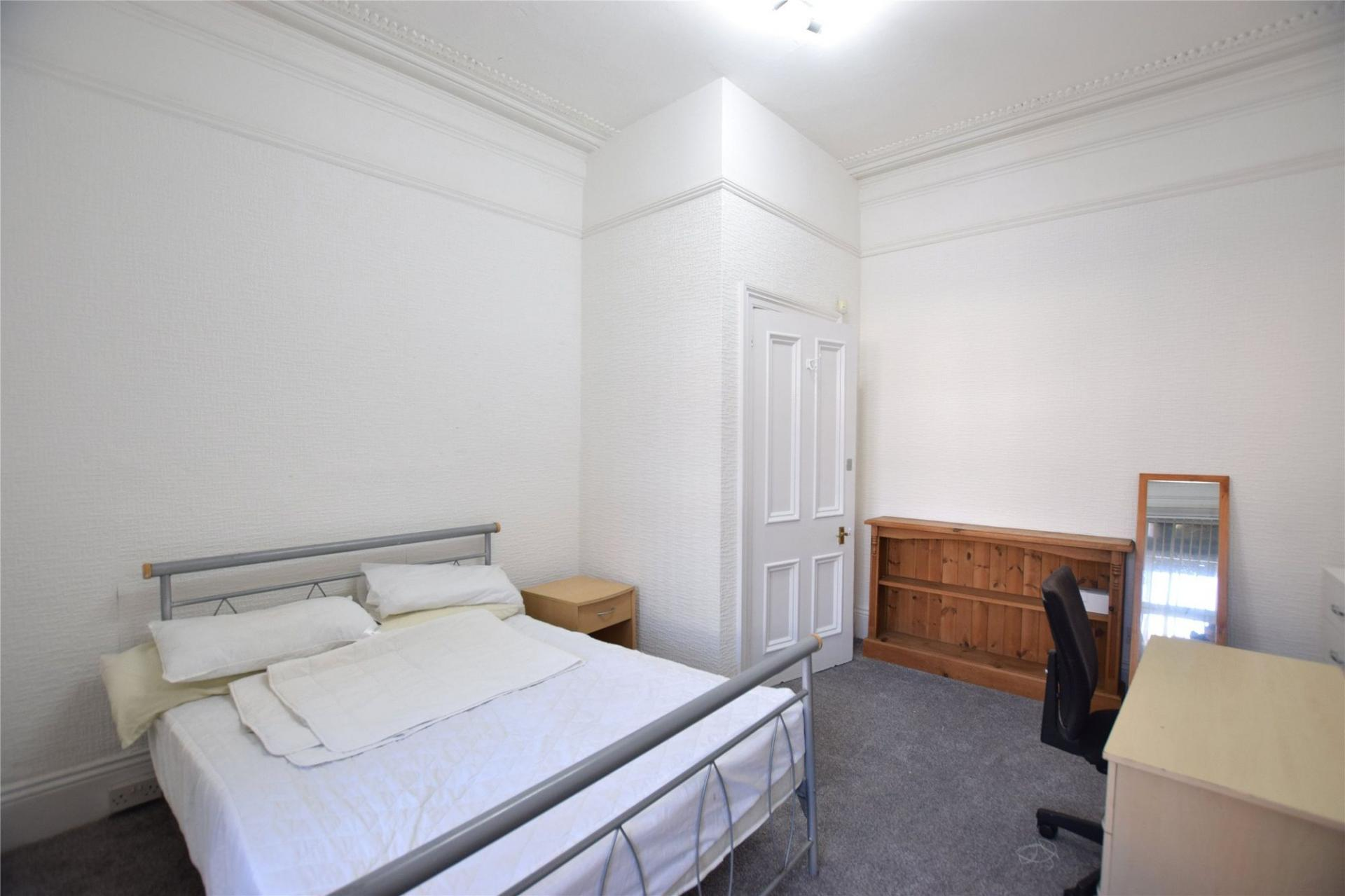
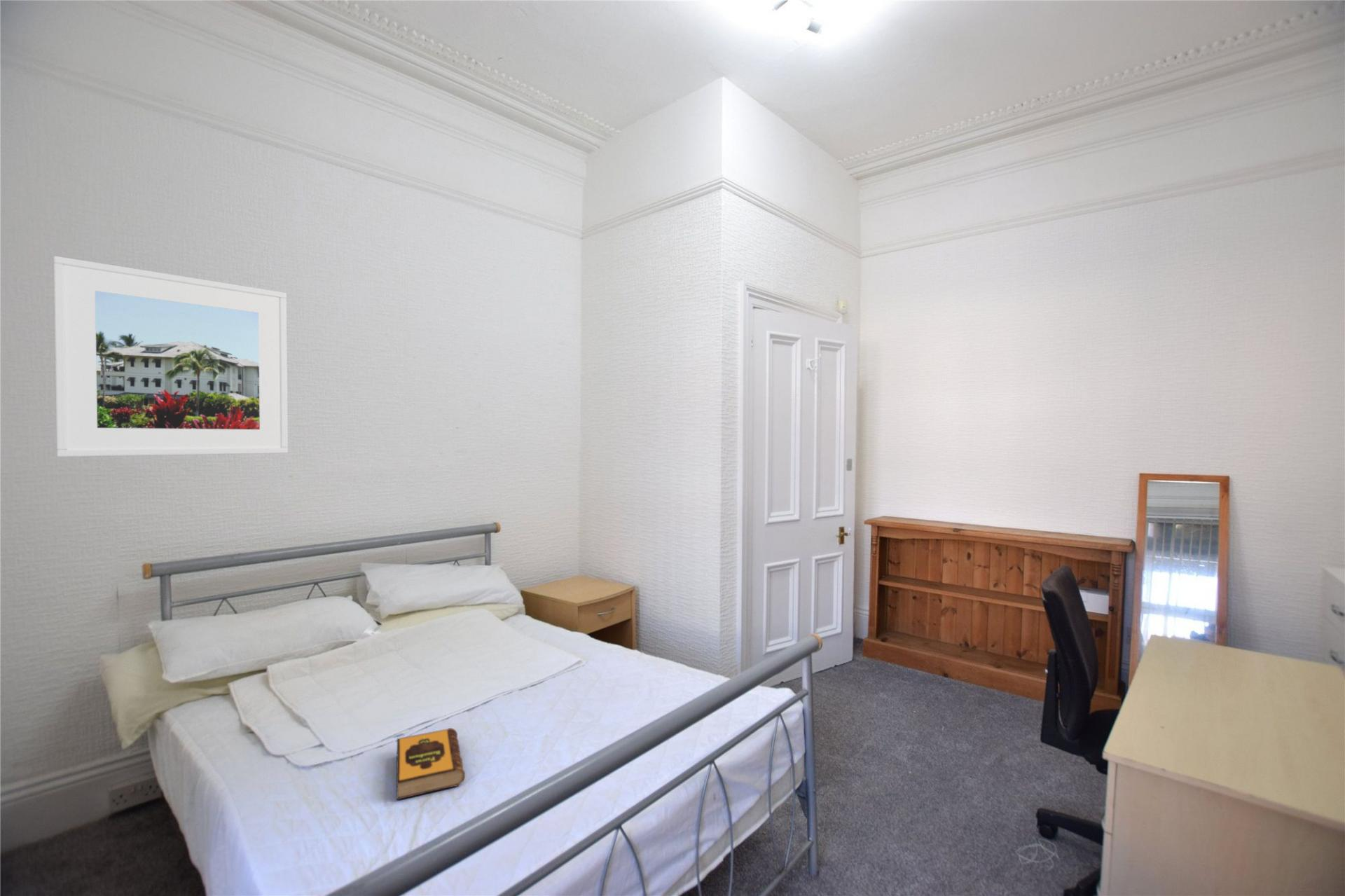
+ hardback book [396,727,466,801]
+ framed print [53,255,289,457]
